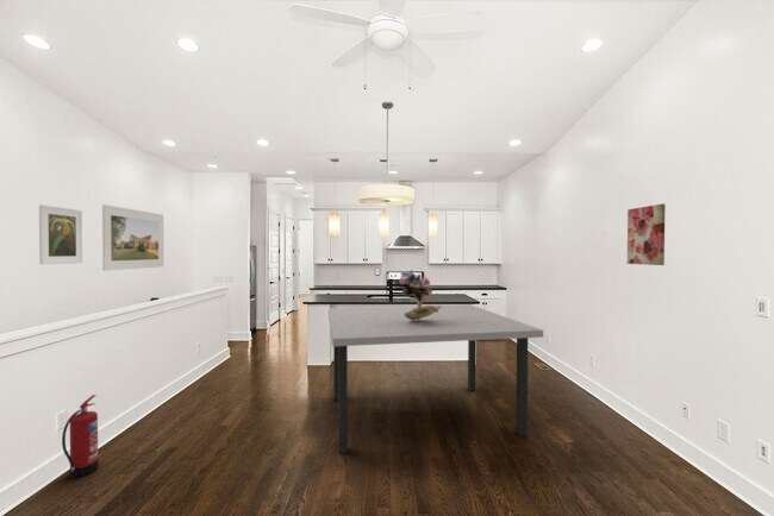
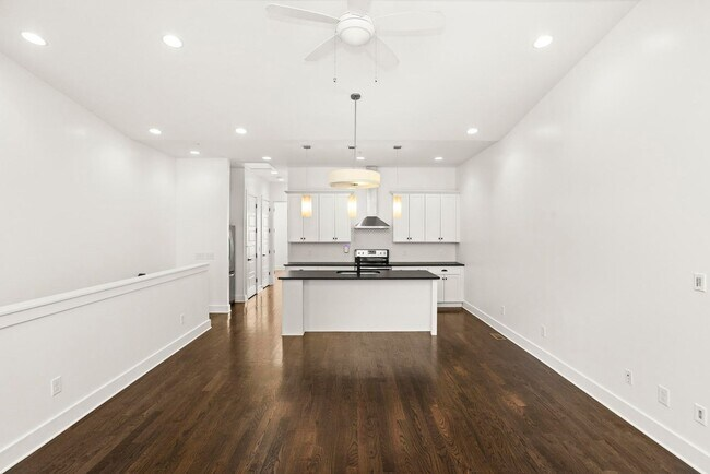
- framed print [101,203,164,272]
- dining table [327,304,544,455]
- bouquet [398,269,441,321]
- fire extinguisher [61,394,100,479]
- wall art [626,202,667,266]
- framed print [38,203,83,265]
